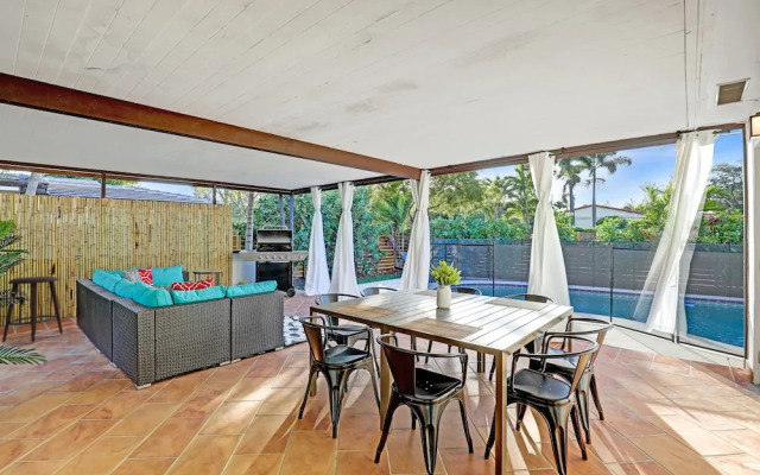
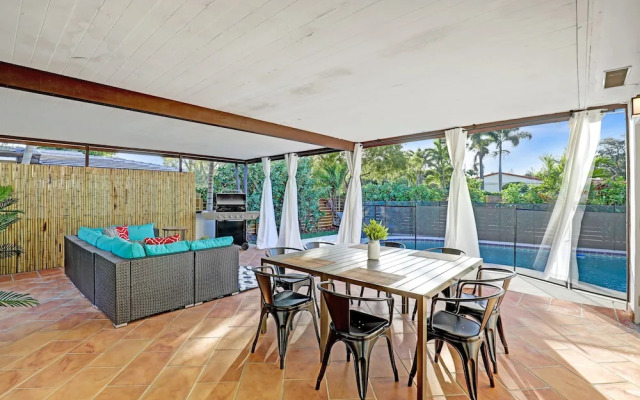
- stool [1,276,64,343]
